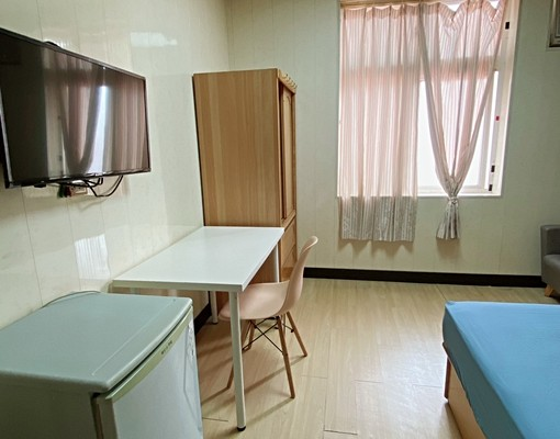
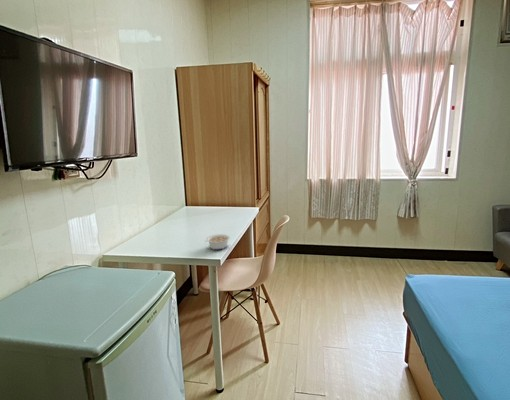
+ legume [205,233,231,251]
